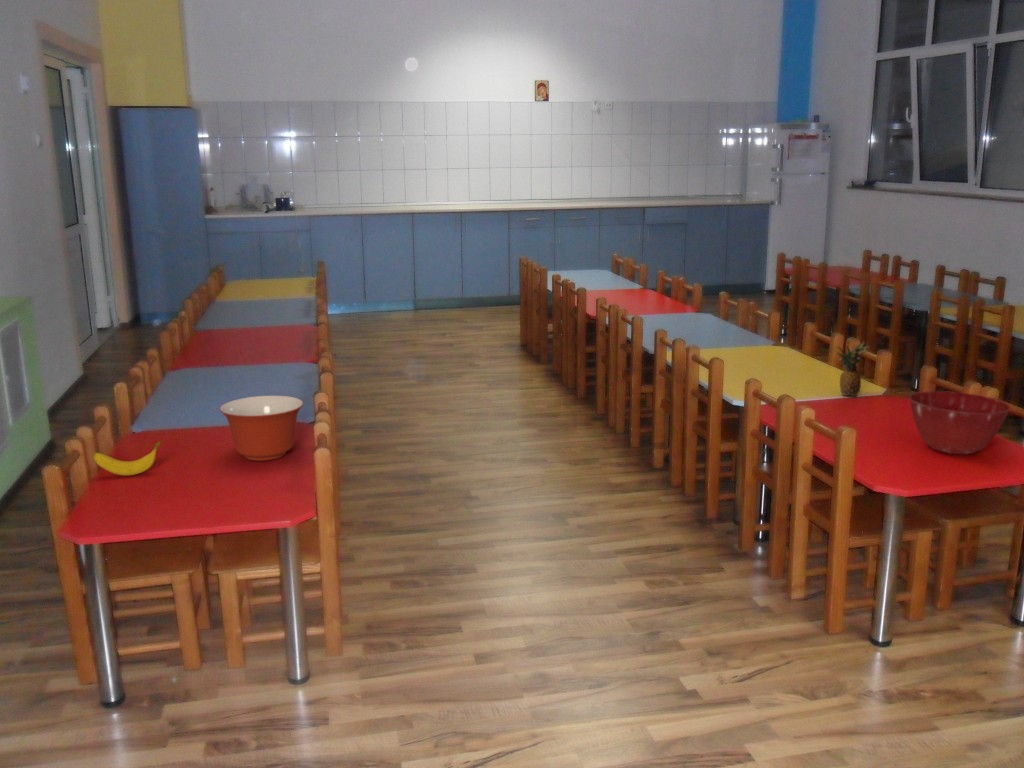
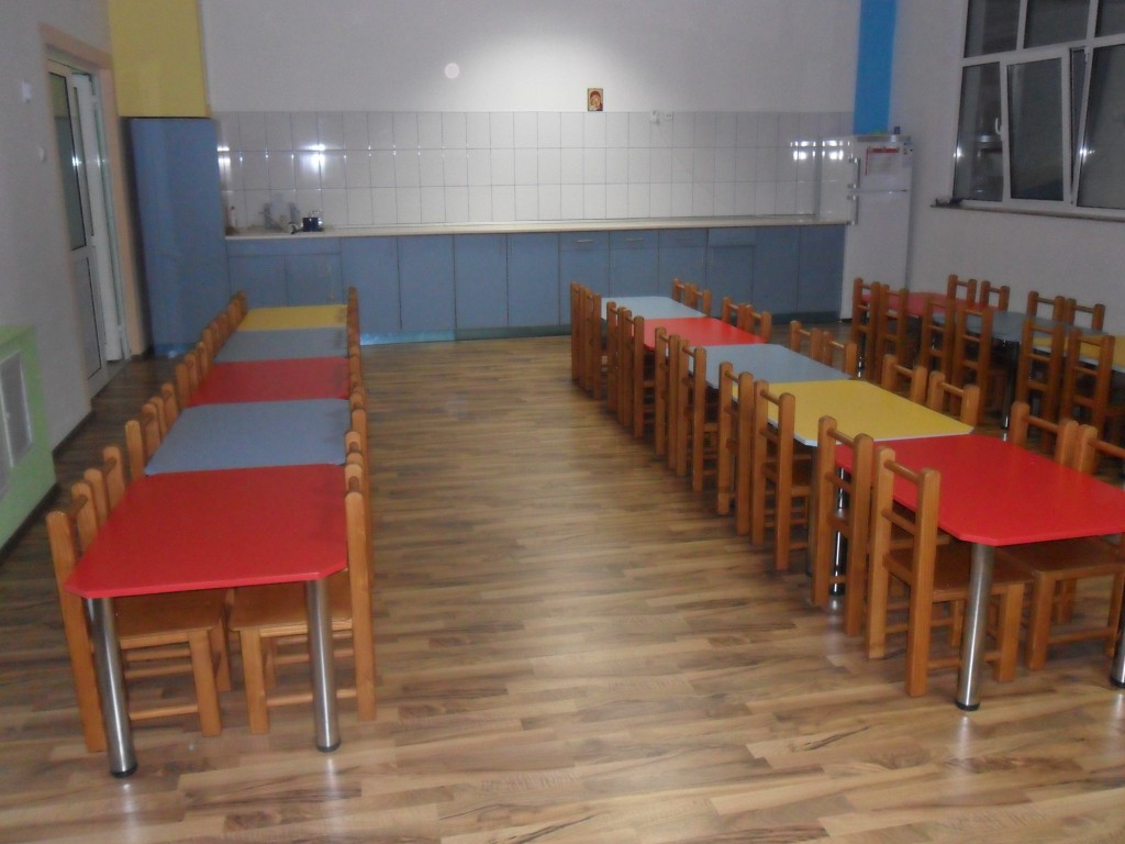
- mixing bowl [219,395,305,462]
- mixing bowl [908,390,1011,455]
- banana [91,441,162,476]
- fruit [836,340,871,397]
